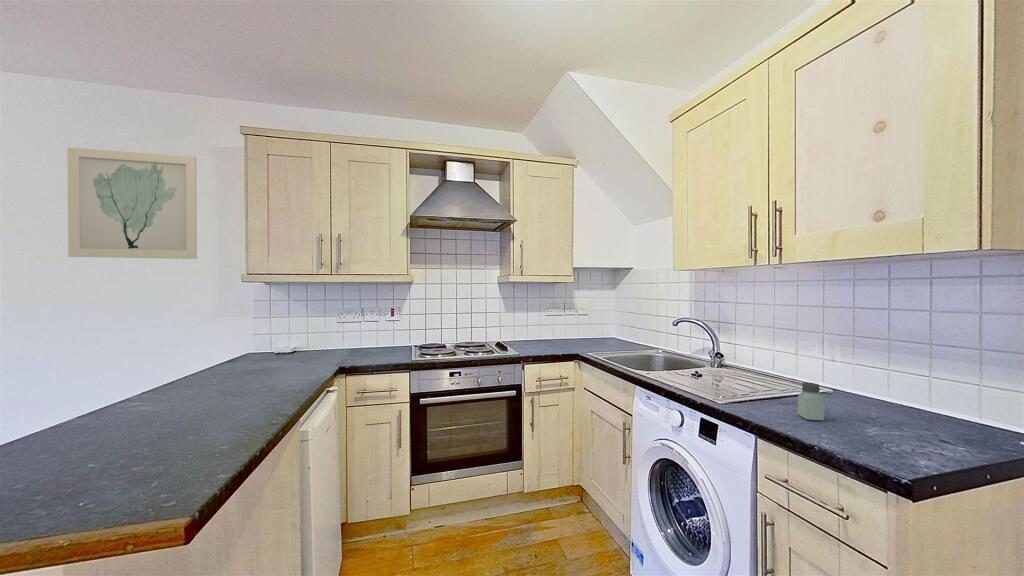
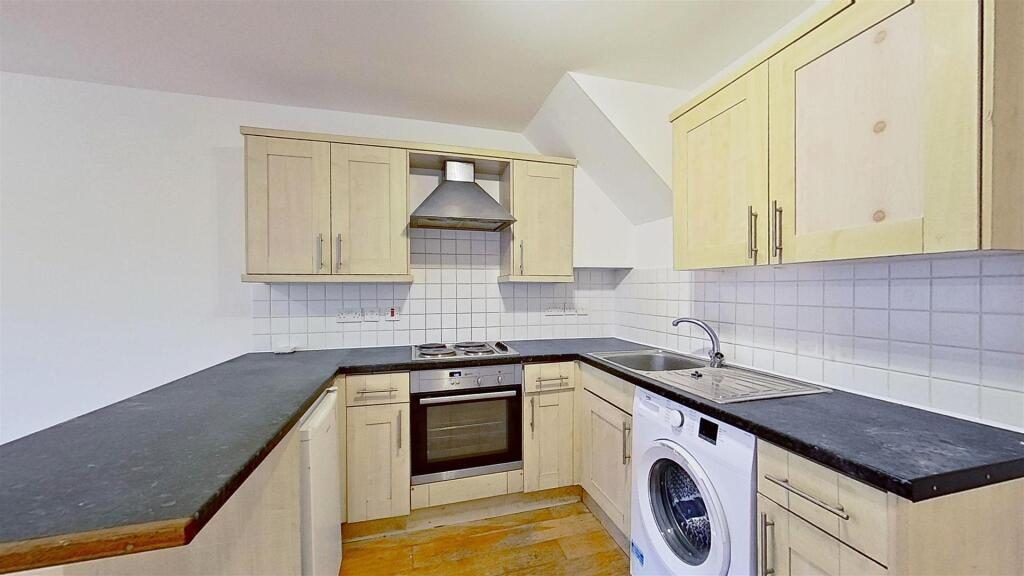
- saltshaker [797,381,825,421]
- wall art [66,146,198,260]
